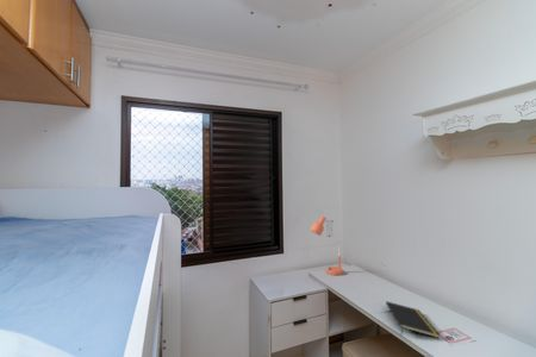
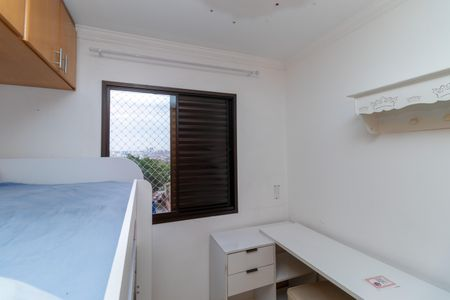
- notepad [385,300,441,339]
- desk lamp [310,214,344,276]
